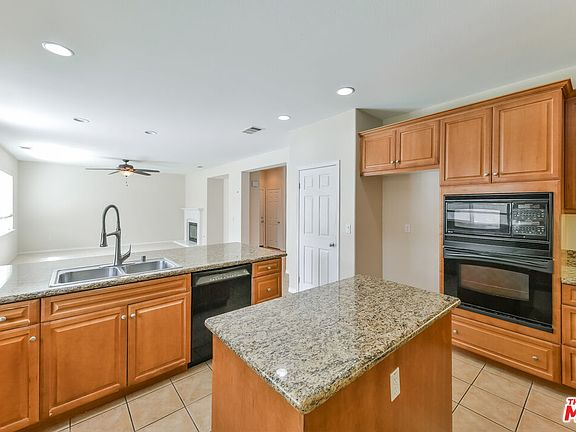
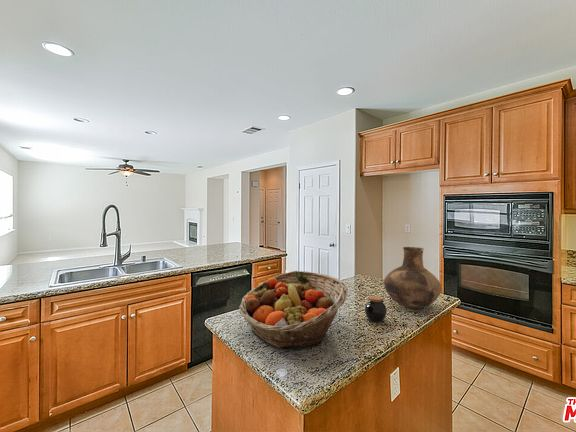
+ jar [364,295,388,323]
+ vase [383,246,443,309]
+ fruit basket [238,270,349,350]
